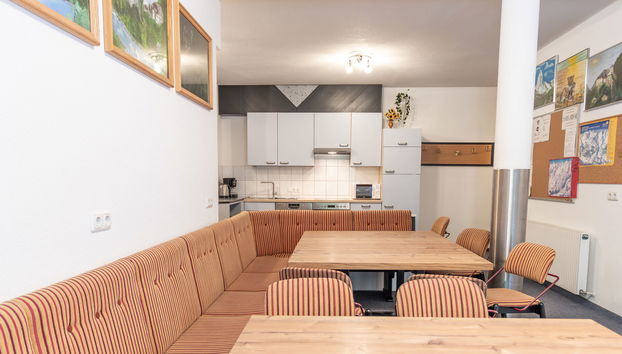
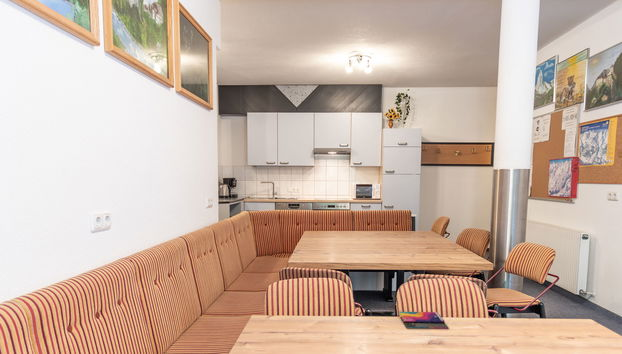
+ smartphone [398,311,450,329]
